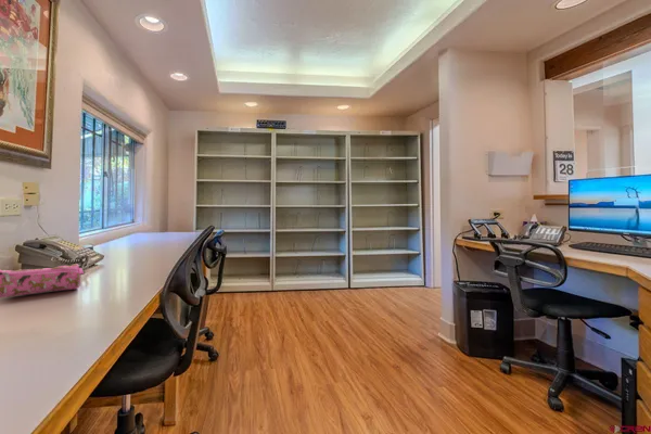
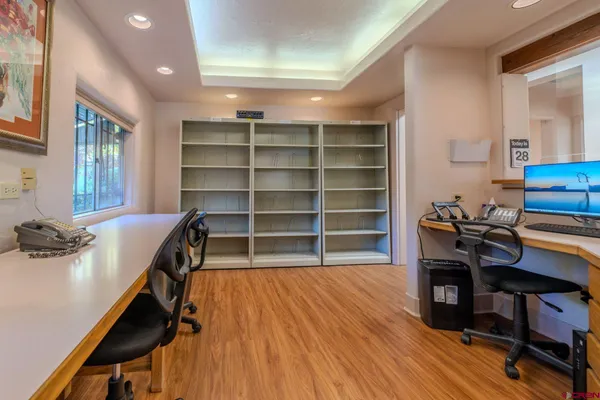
- pencil case [0,263,85,299]
